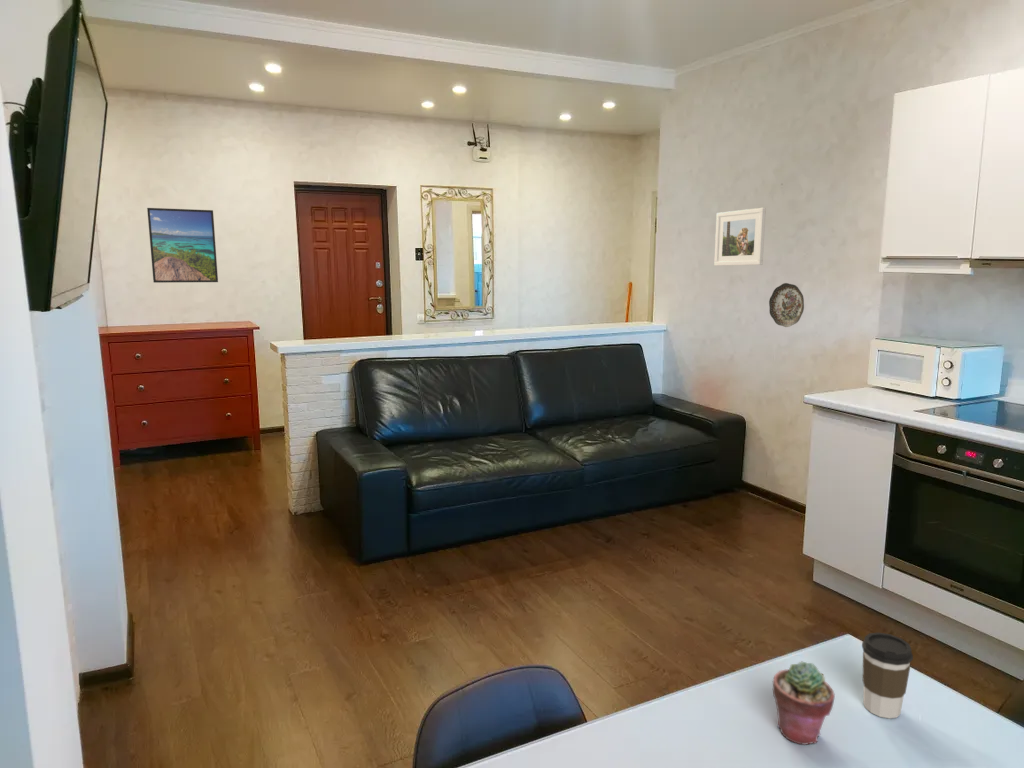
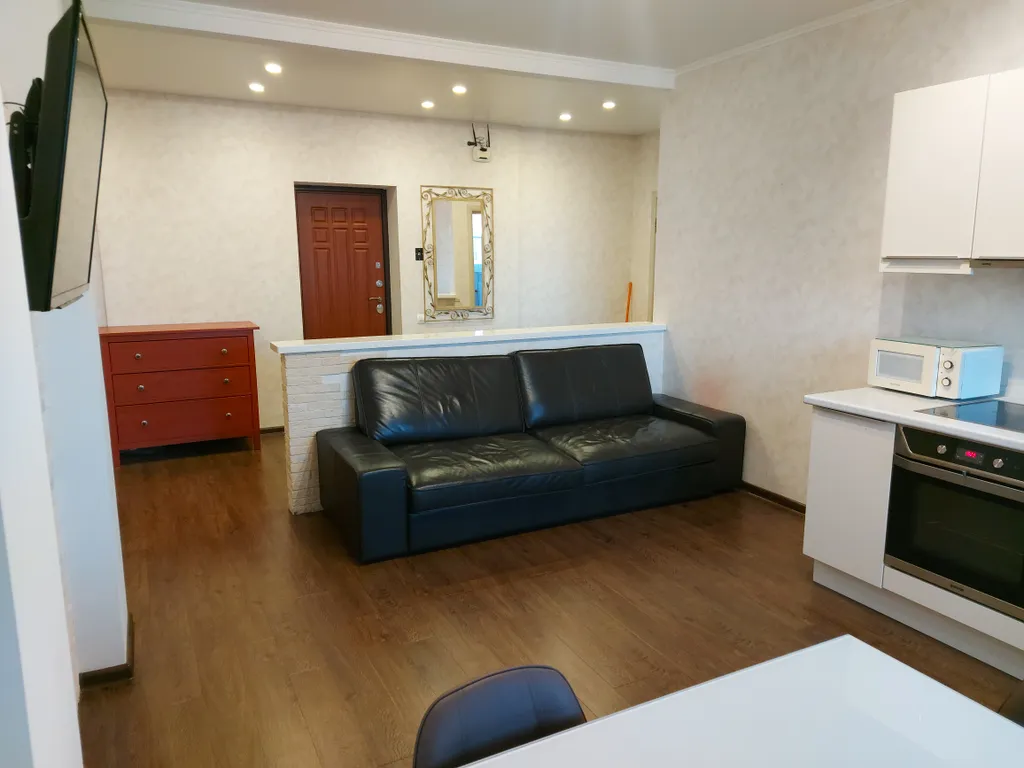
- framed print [146,207,219,284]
- decorative plate [768,282,805,328]
- coffee cup [861,631,914,719]
- potted succulent [772,661,836,746]
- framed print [713,207,767,267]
